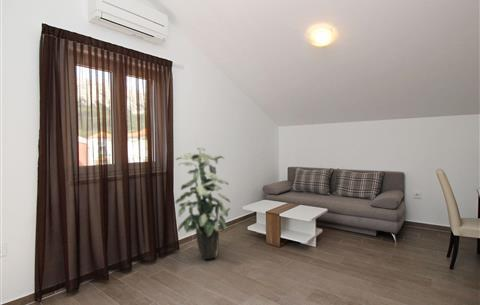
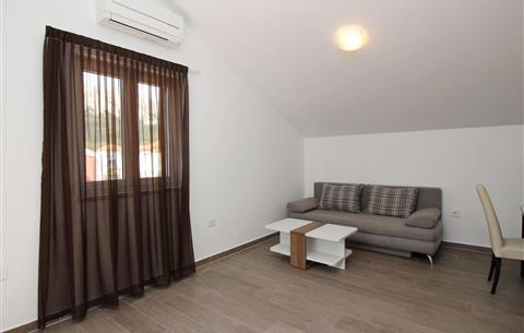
- indoor plant [174,146,231,261]
